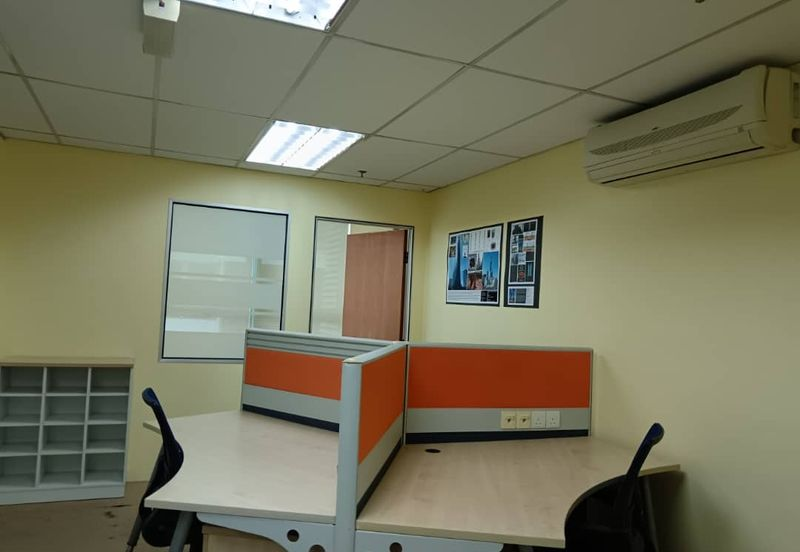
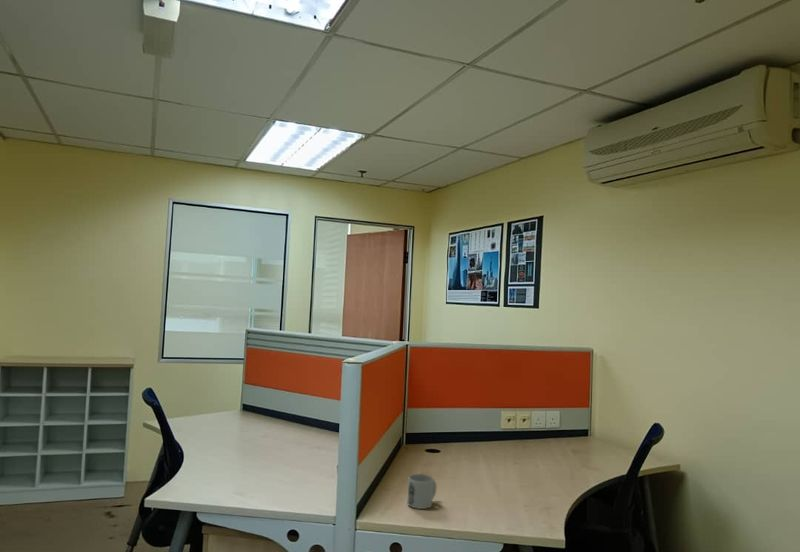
+ mug [406,473,438,510]
